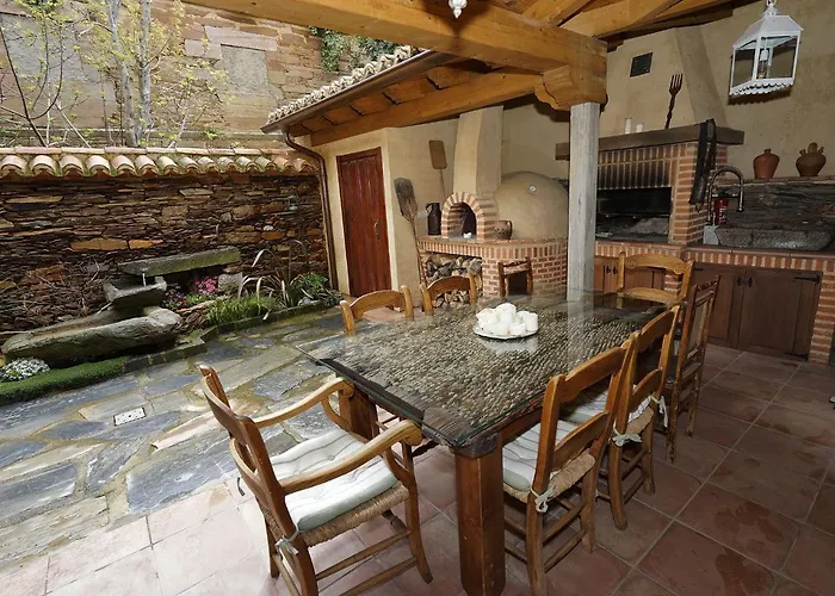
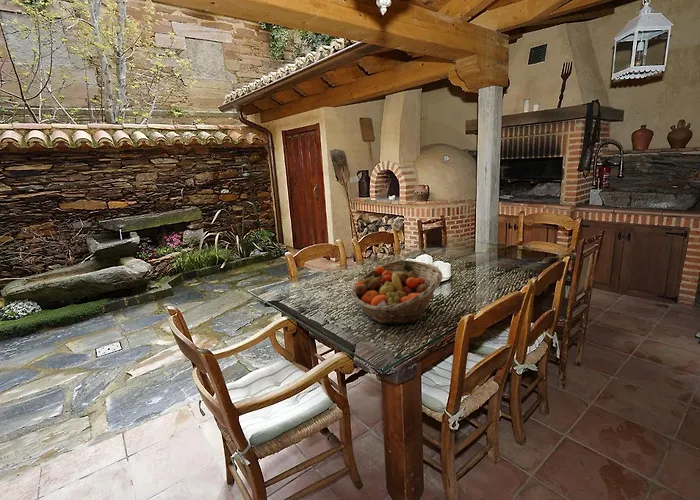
+ fruit basket [350,259,443,325]
